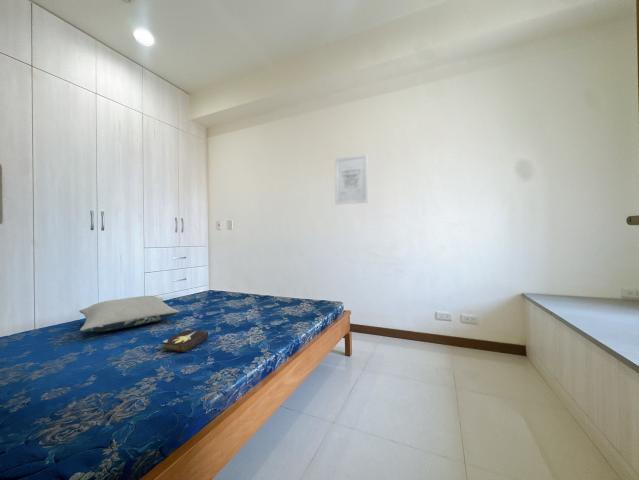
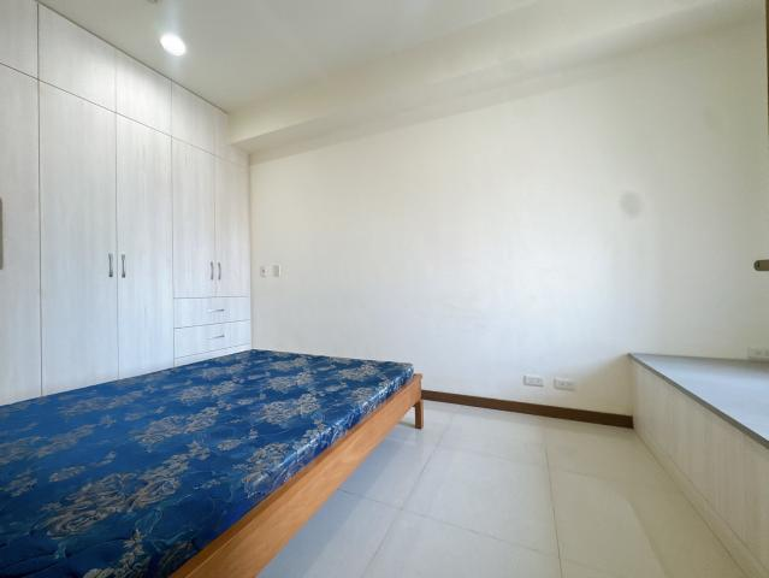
- wall art [334,153,369,206]
- hardback book [161,328,209,354]
- pillow [78,295,180,332]
